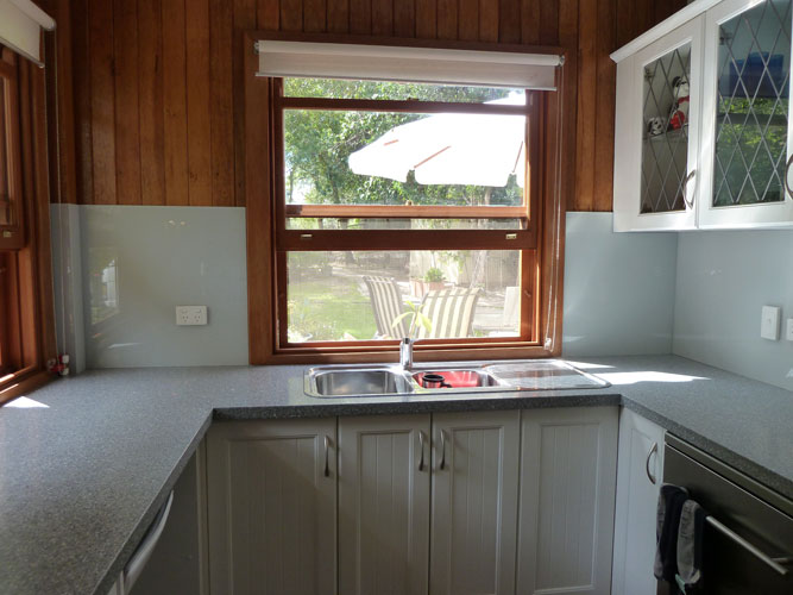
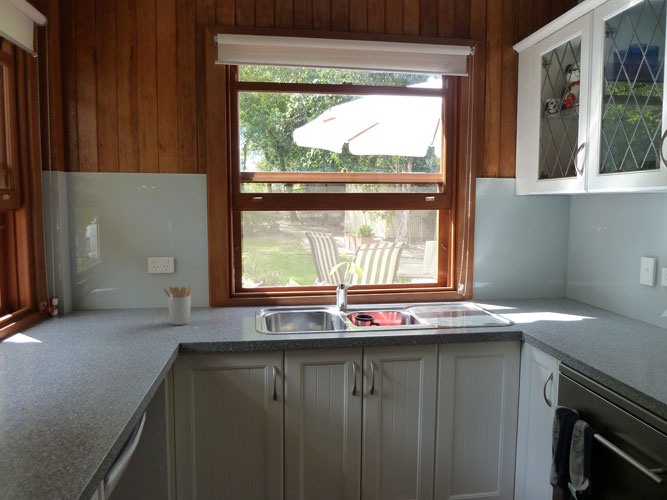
+ utensil holder [162,281,194,326]
